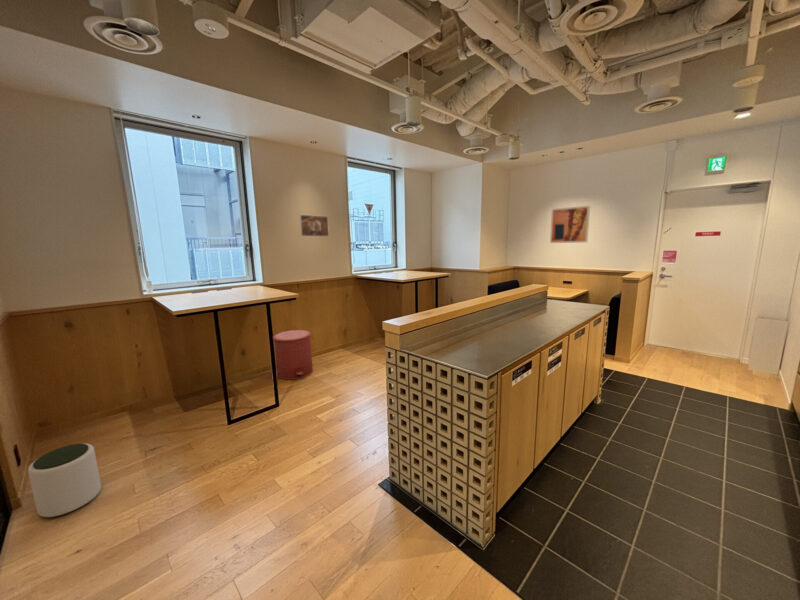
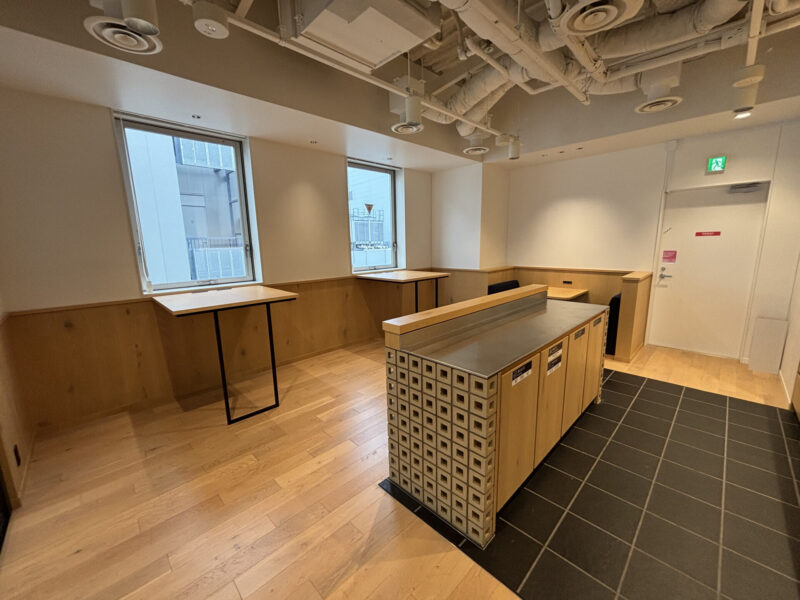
- plant pot [27,443,102,518]
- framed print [298,214,330,238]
- trash can [272,329,314,380]
- wall art [549,205,591,244]
